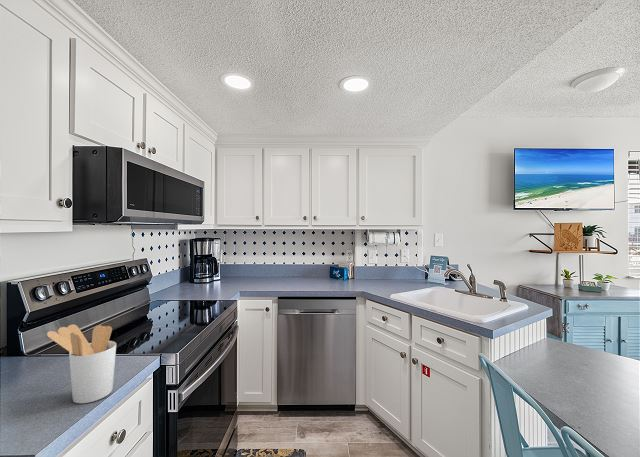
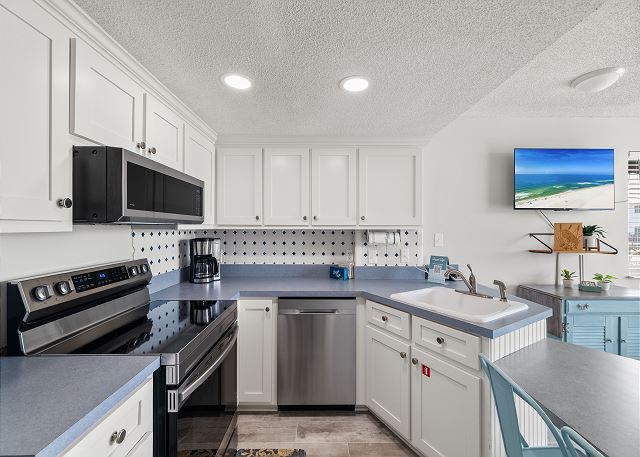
- utensil holder [46,324,117,404]
